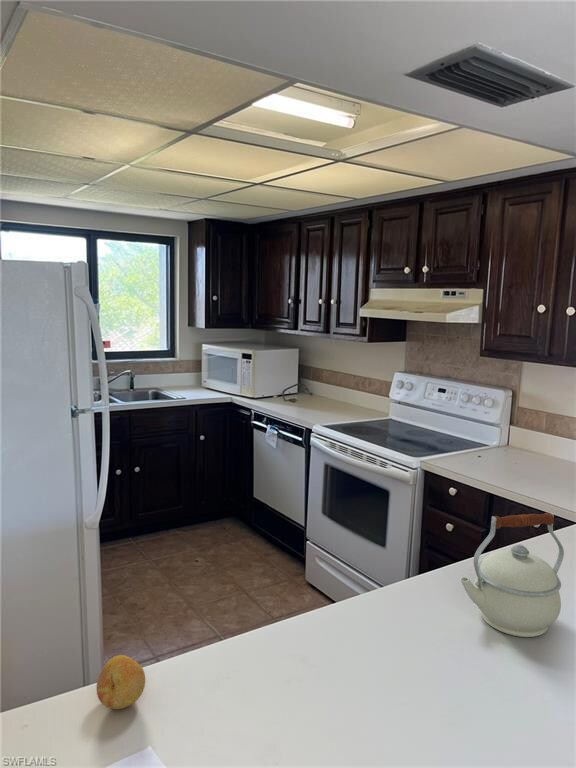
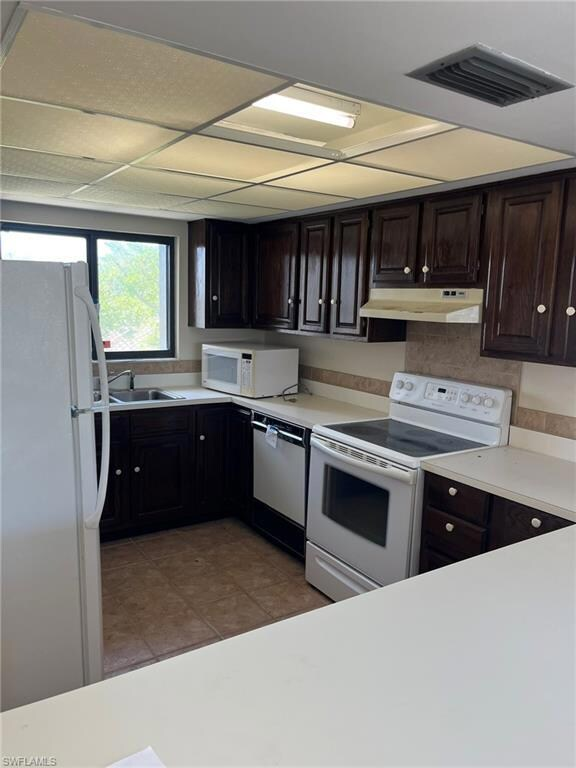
- fruit [95,654,146,710]
- kettle [459,512,565,638]
